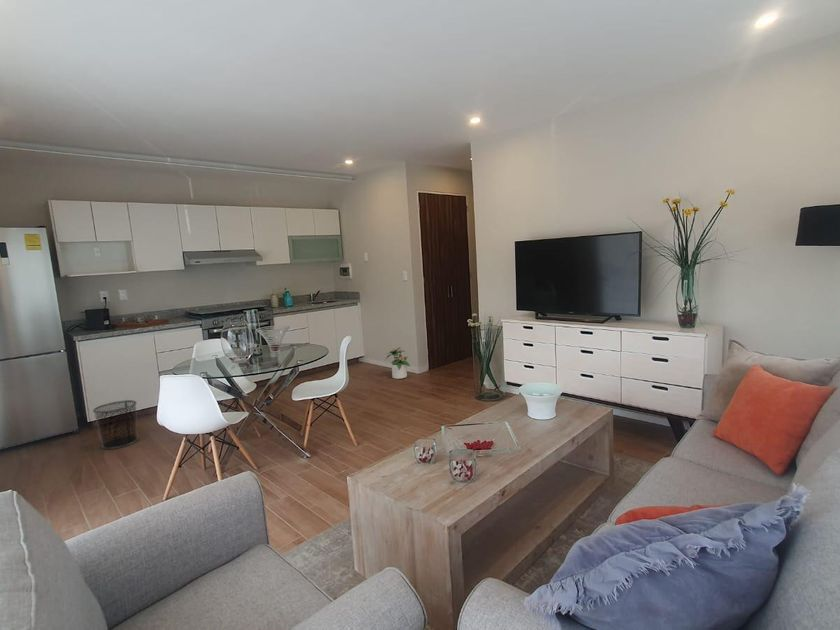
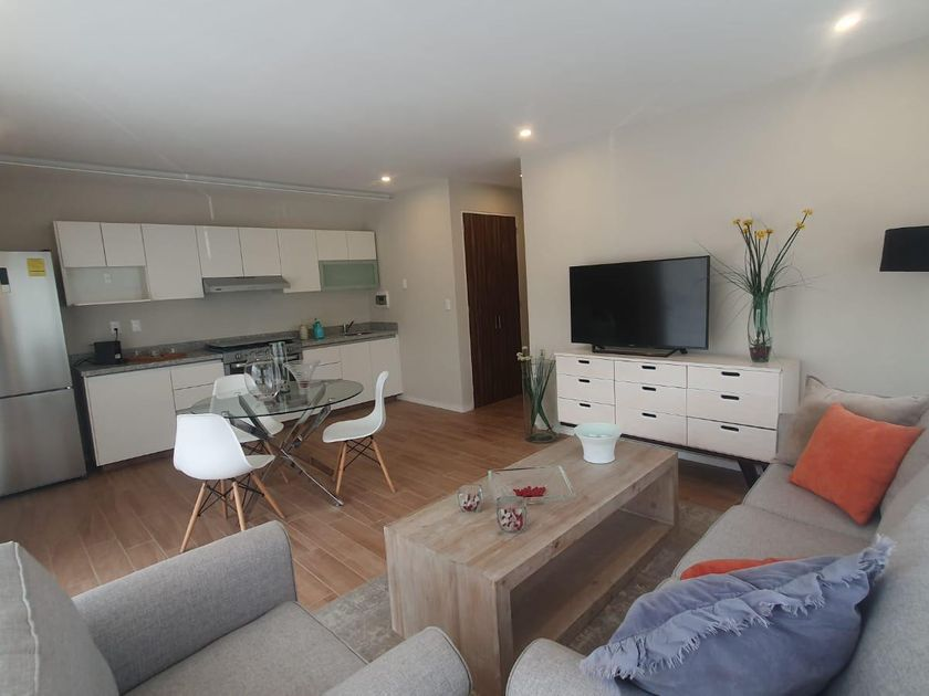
- waste bin [92,399,139,450]
- potted plant [383,346,411,380]
